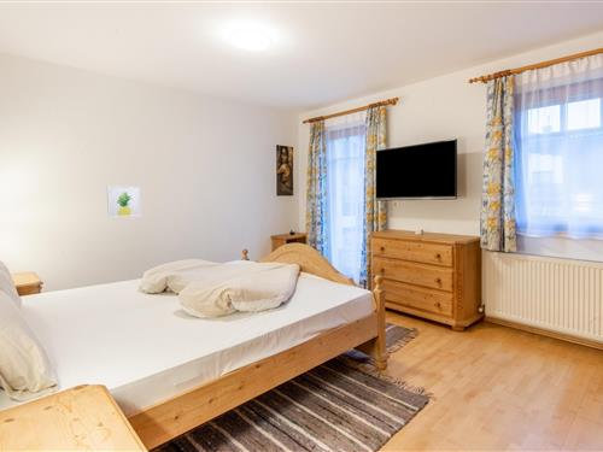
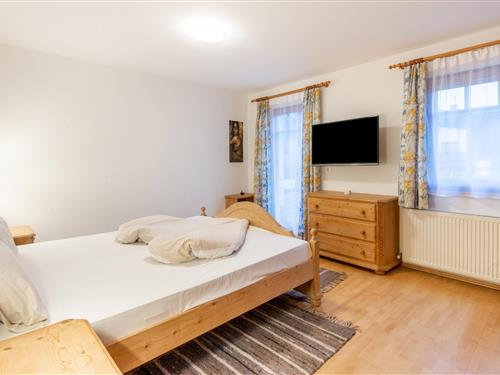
- wall art [106,186,142,218]
